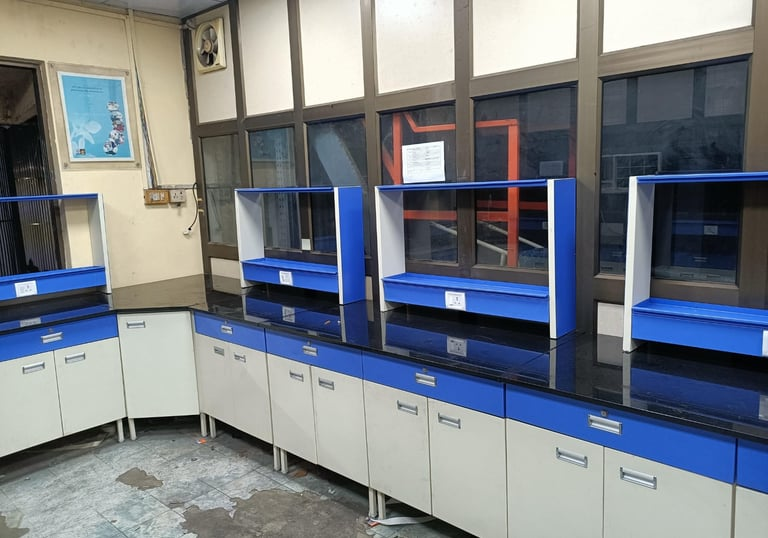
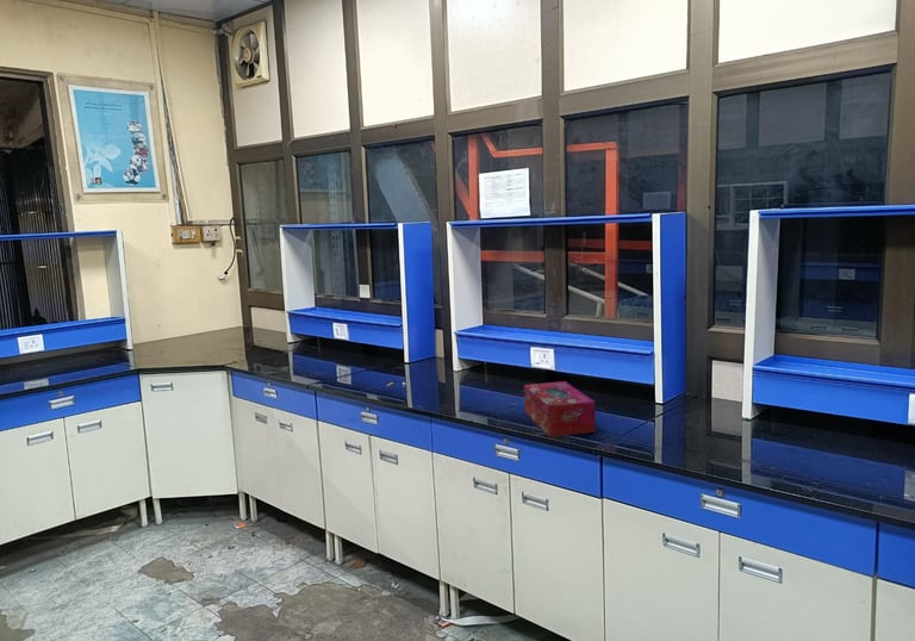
+ tissue box [523,380,597,437]
